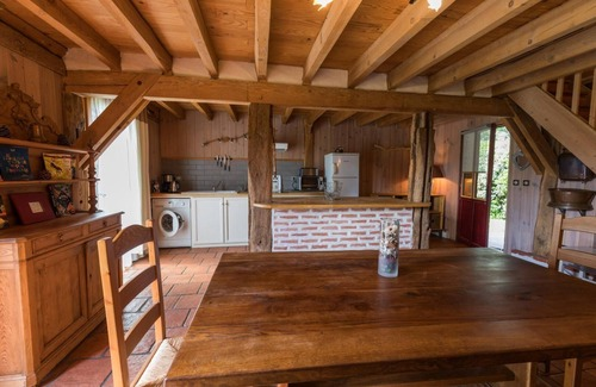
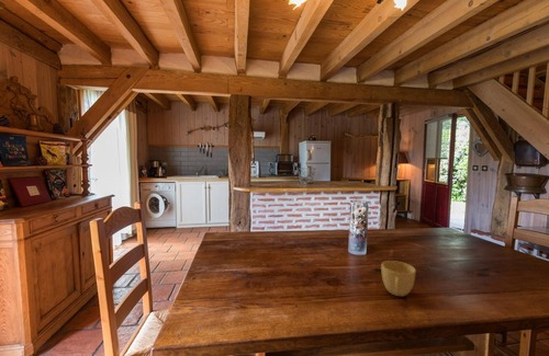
+ cup [380,260,417,297]
